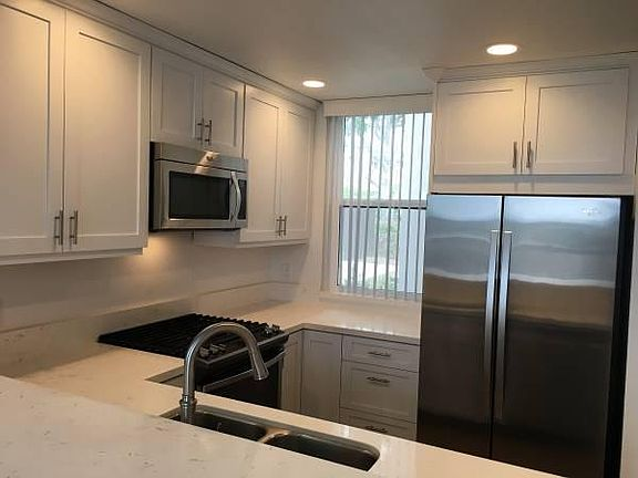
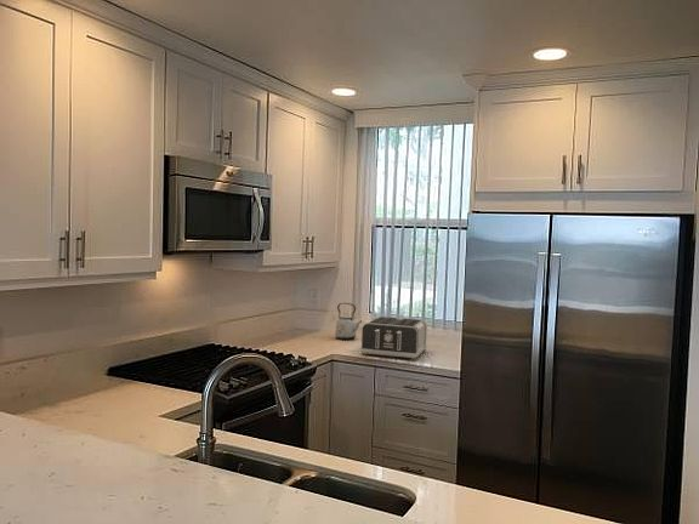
+ toaster [359,315,428,361]
+ kettle [334,302,363,341]
